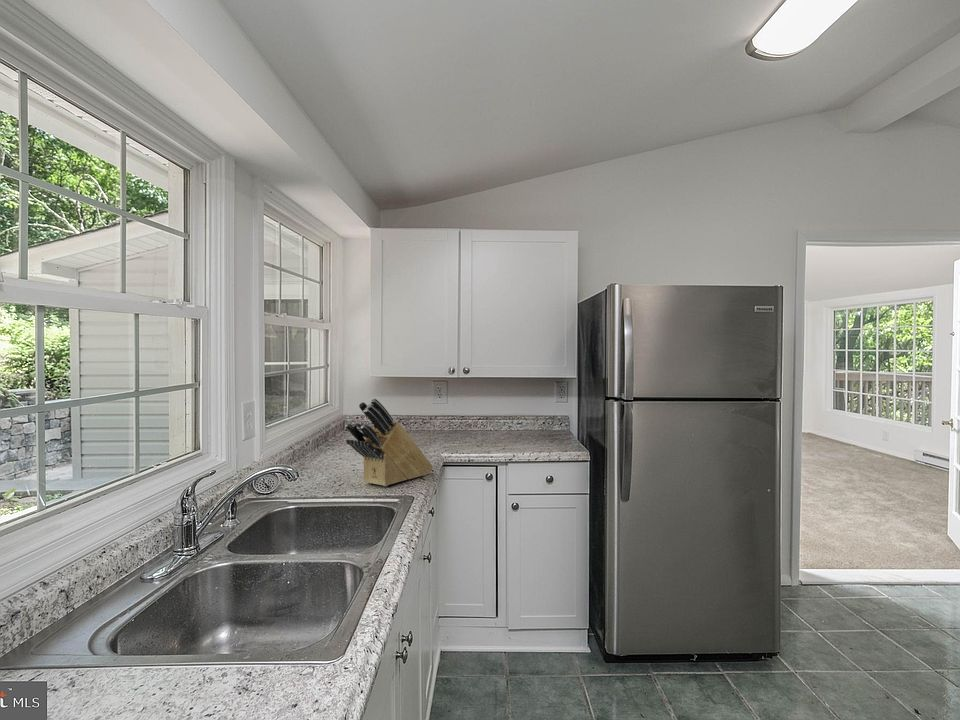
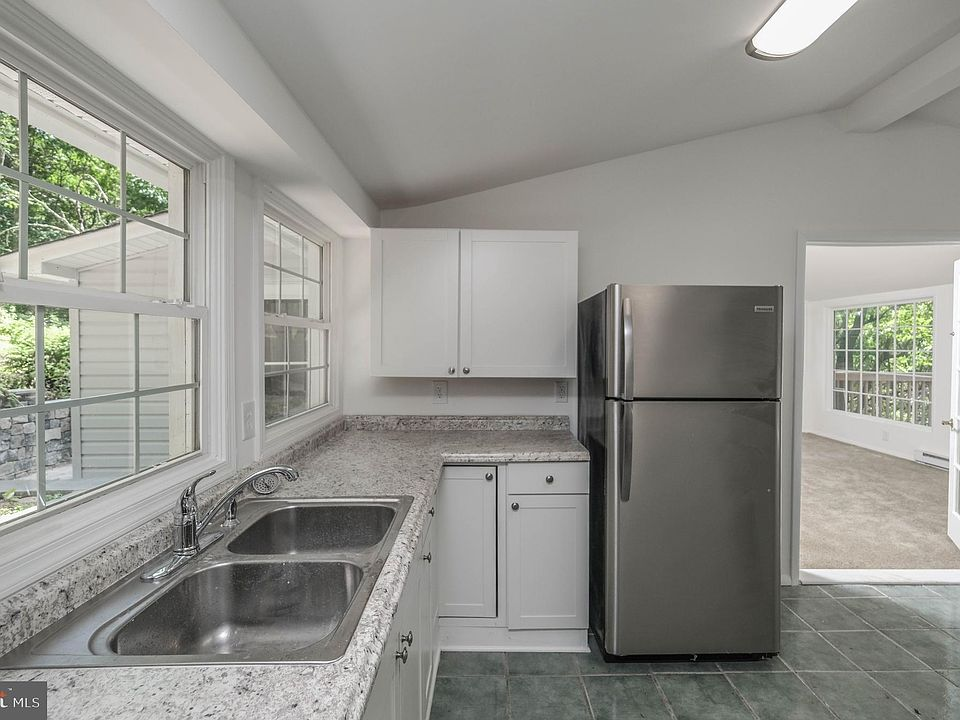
- knife block [344,397,434,487]
